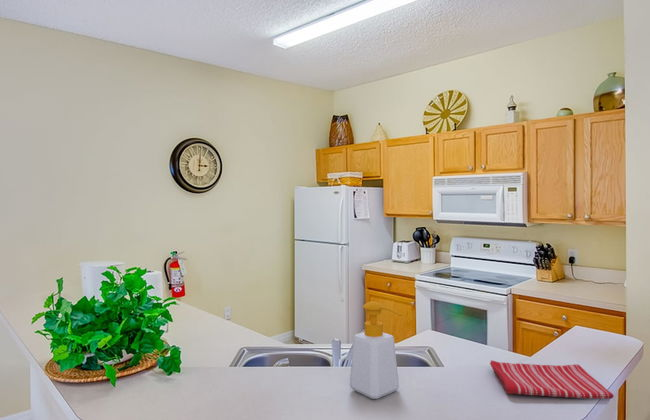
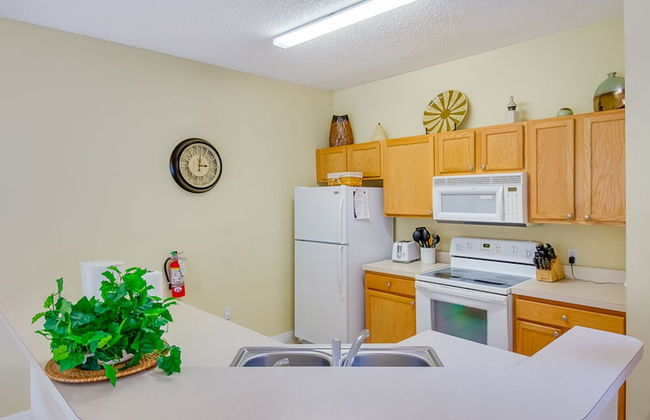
- dish towel [489,359,615,400]
- soap bottle [349,300,403,400]
